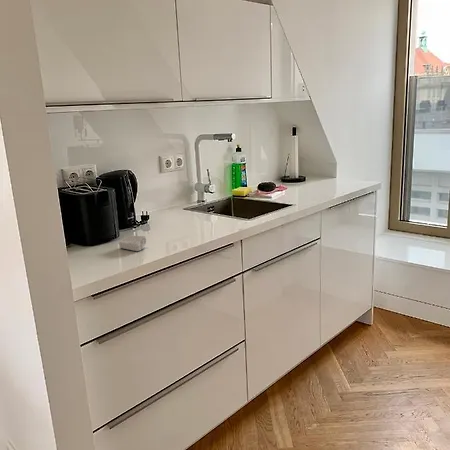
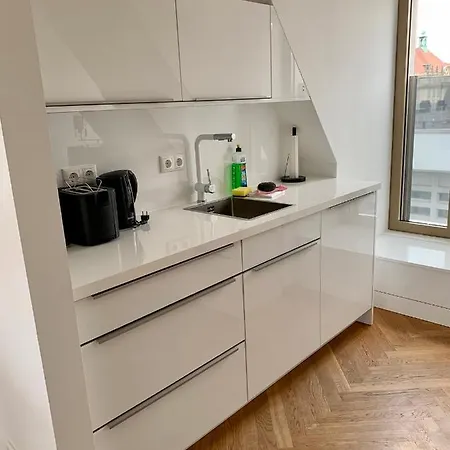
- soap bar [118,234,147,252]
